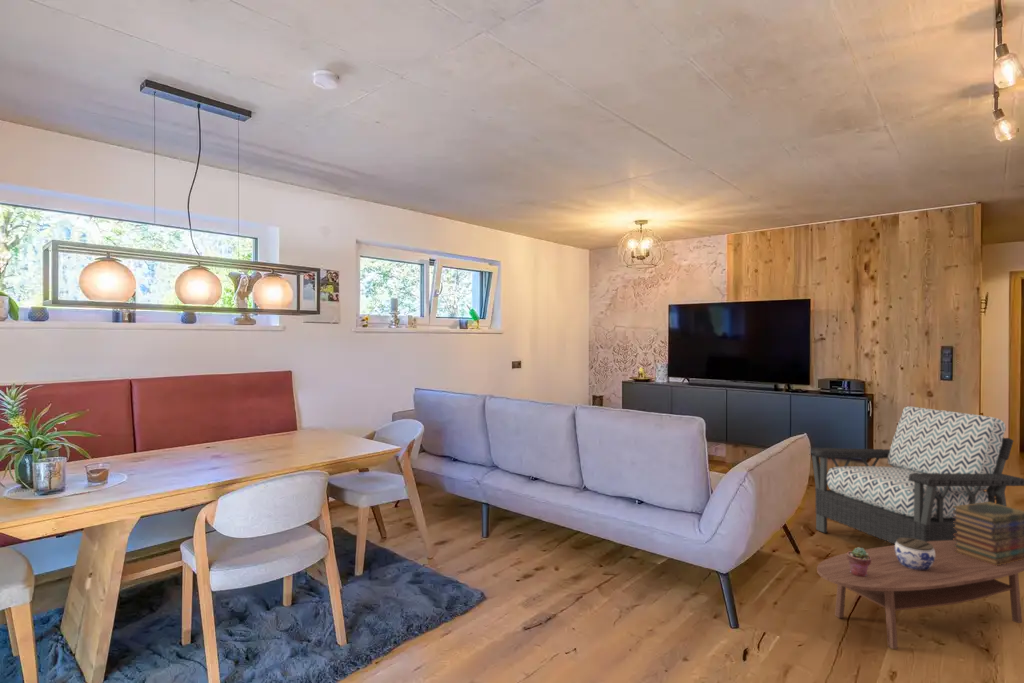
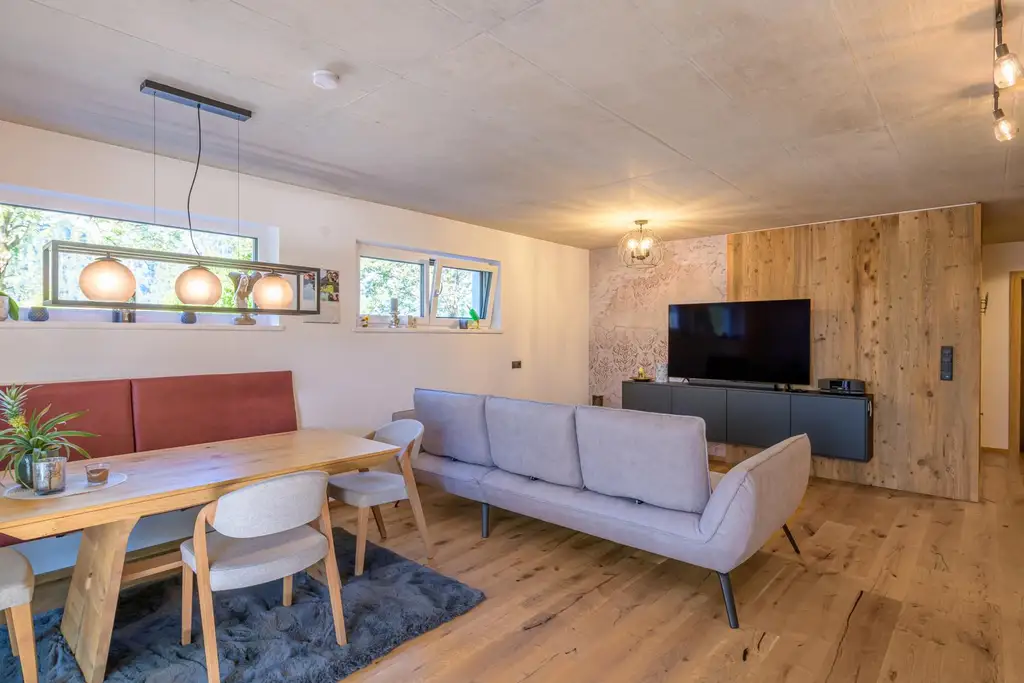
- armchair [810,405,1024,545]
- potted succulent [847,546,871,577]
- coffee table [816,540,1024,650]
- book stack [953,502,1024,566]
- jar [894,538,935,570]
